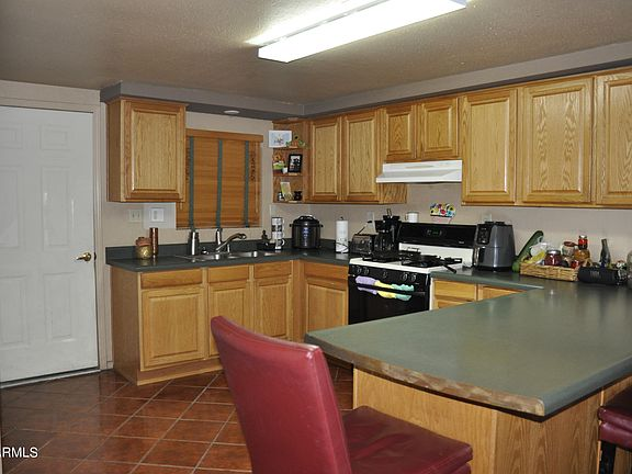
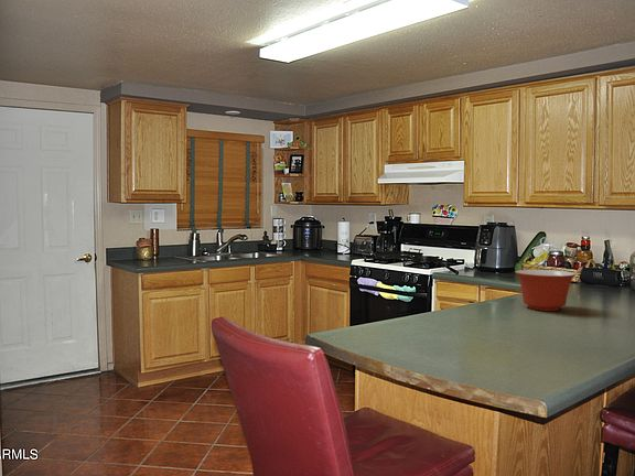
+ mixing bowl [514,269,577,312]
